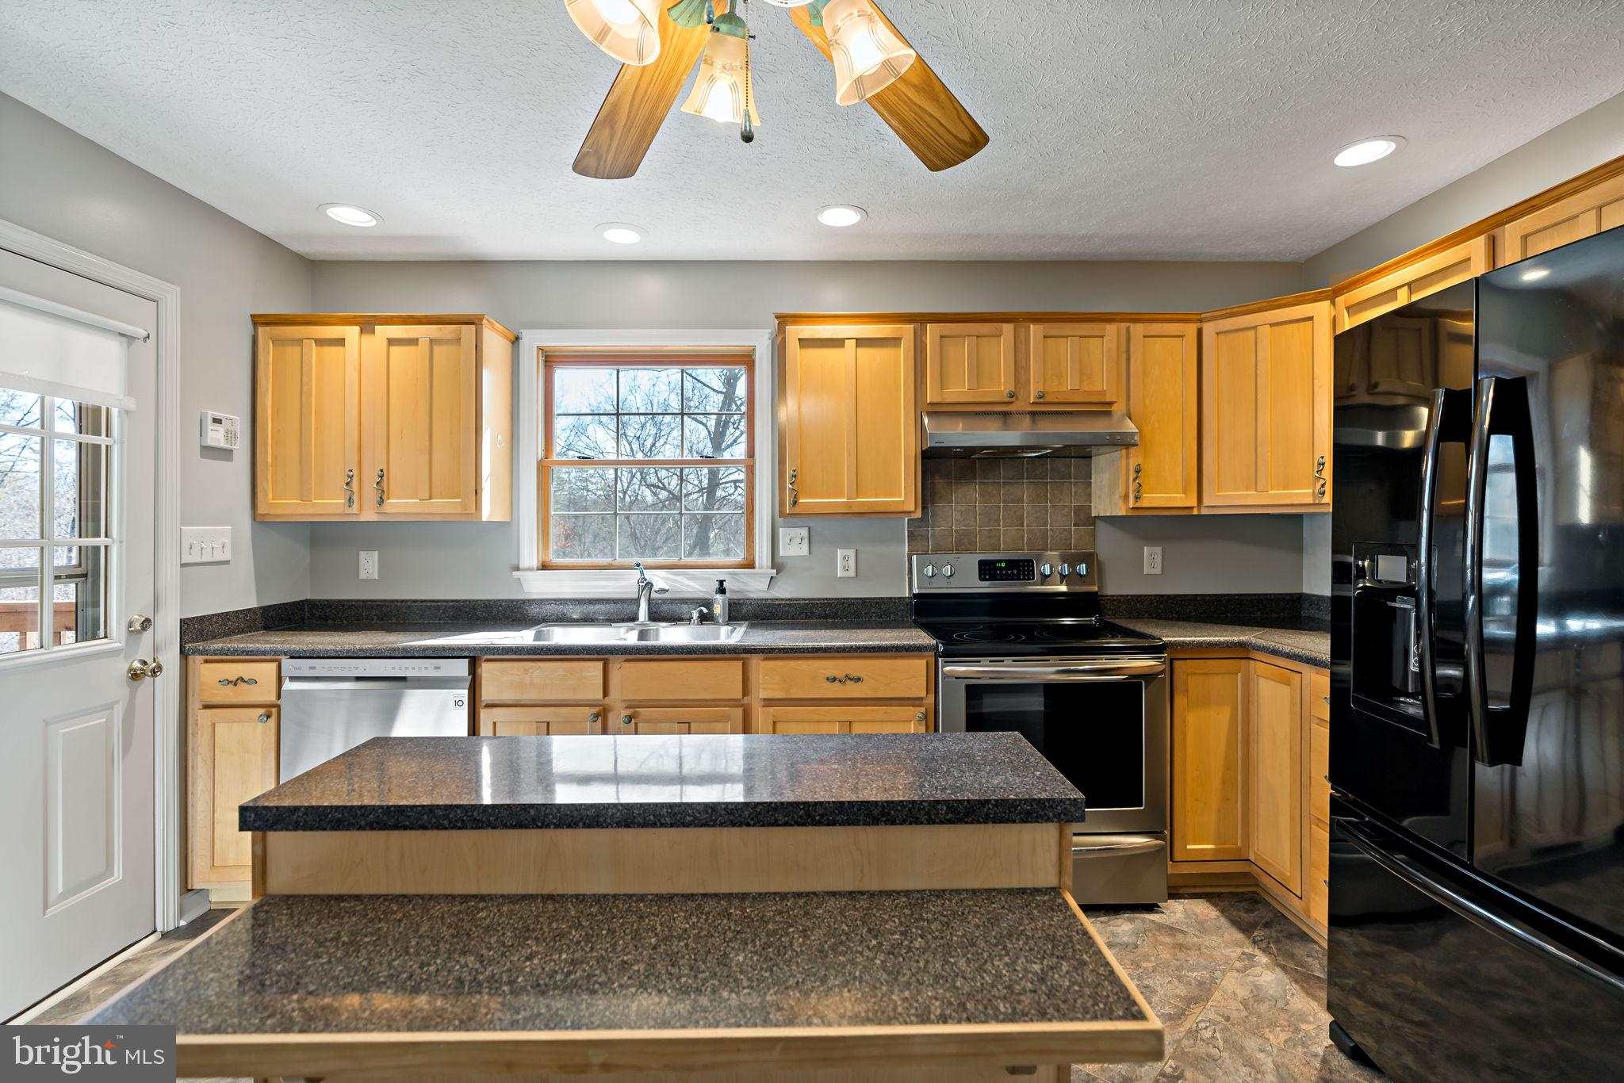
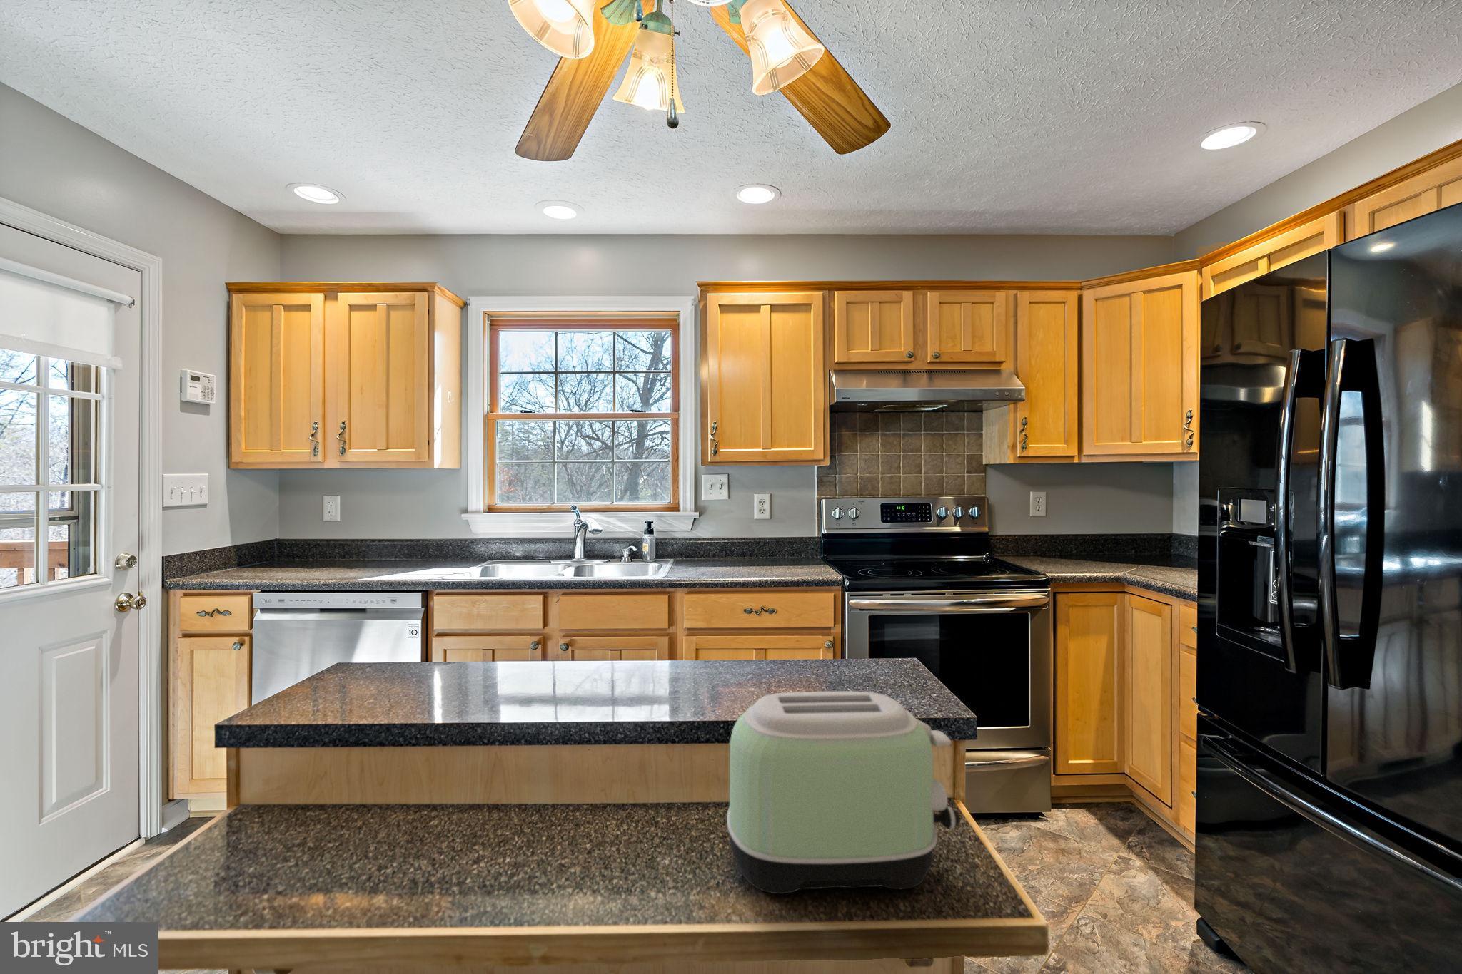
+ toaster [726,691,961,895]
